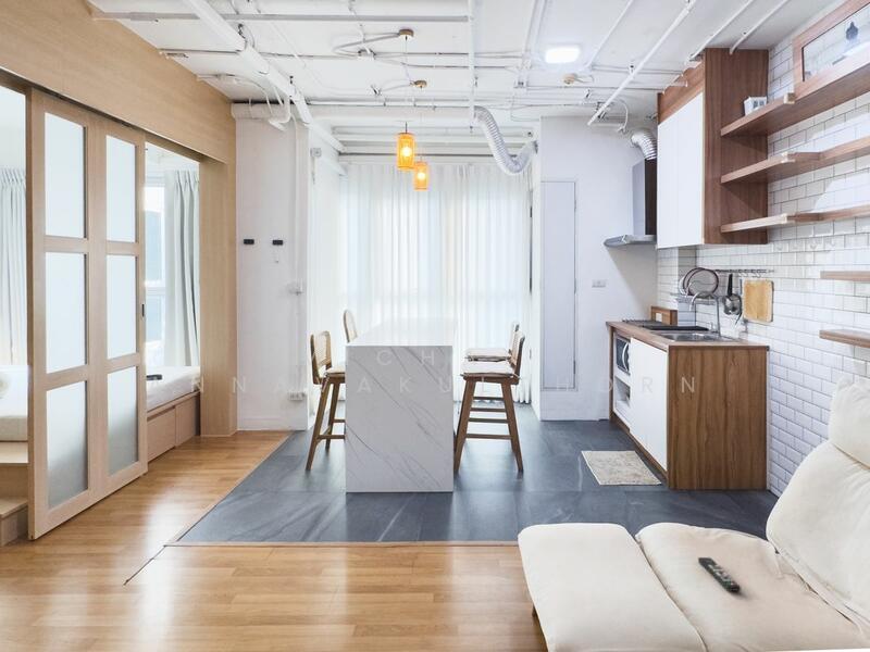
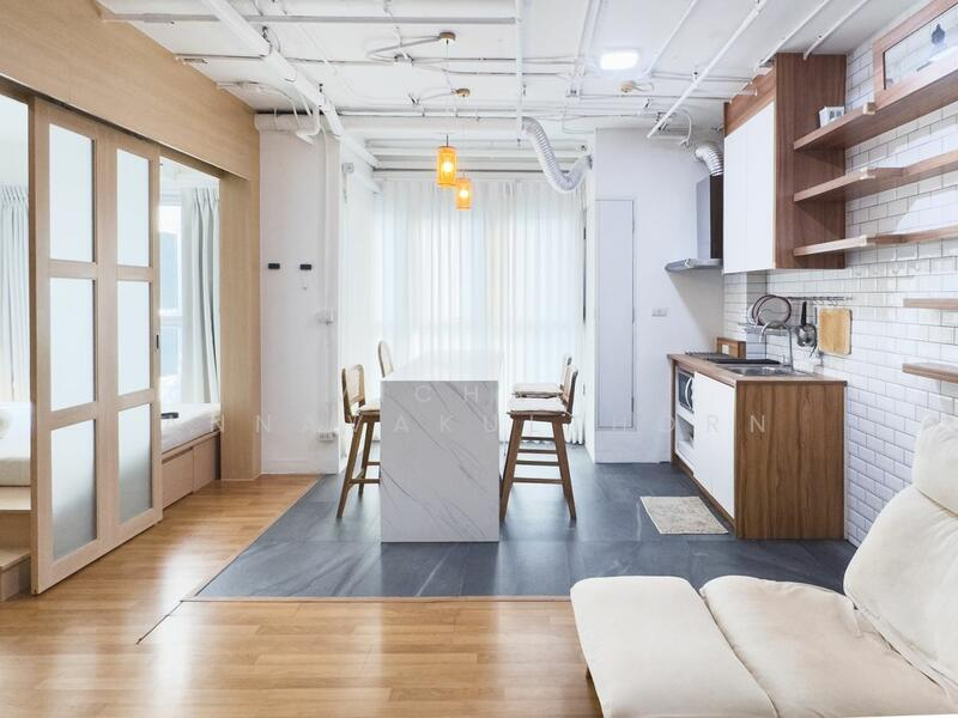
- remote control [697,556,742,592]
